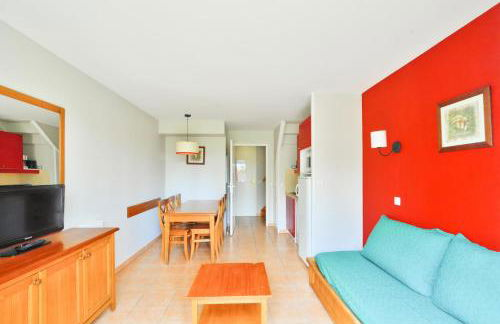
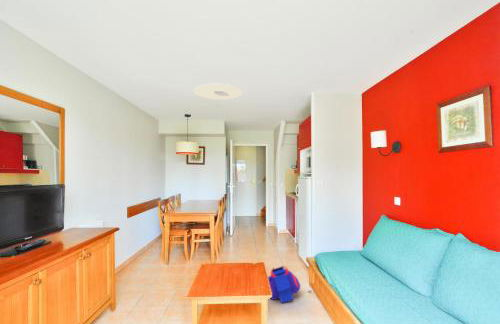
+ backpack [267,265,313,304]
+ ceiling light [193,83,243,101]
